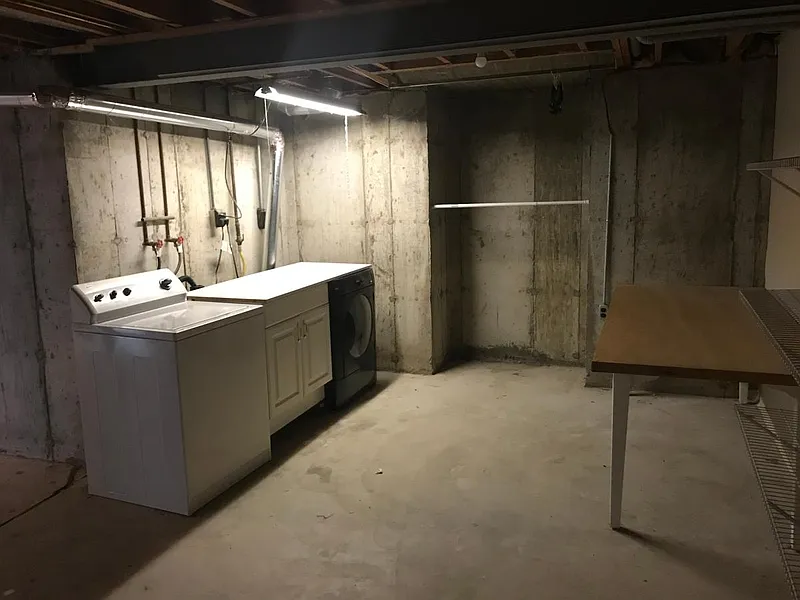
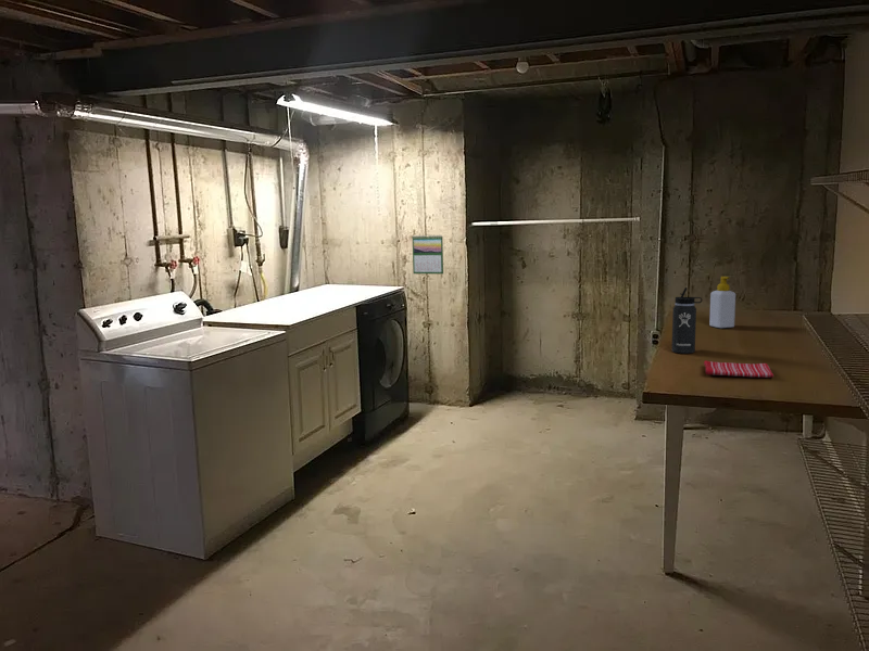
+ calendar [412,233,444,275]
+ dish towel [703,359,774,379]
+ soap bottle [708,276,736,329]
+ thermos bottle [671,286,703,355]
